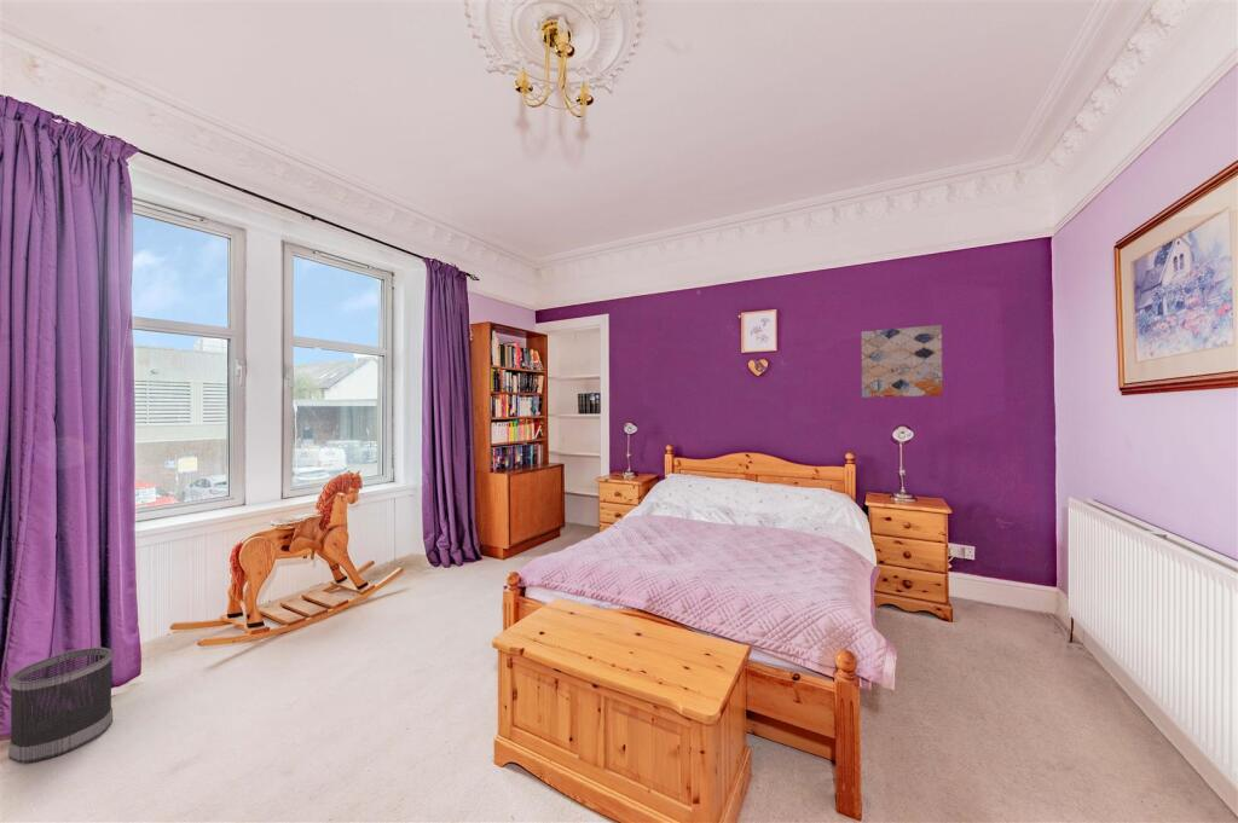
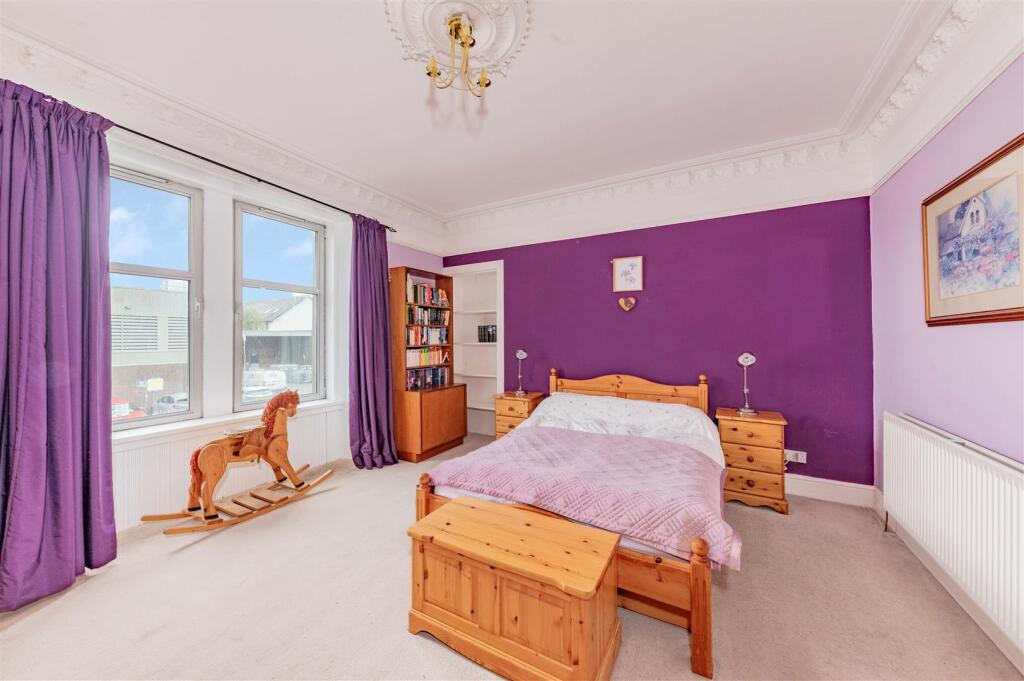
- wastebasket [7,647,114,764]
- wall art [860,324,943,399]
